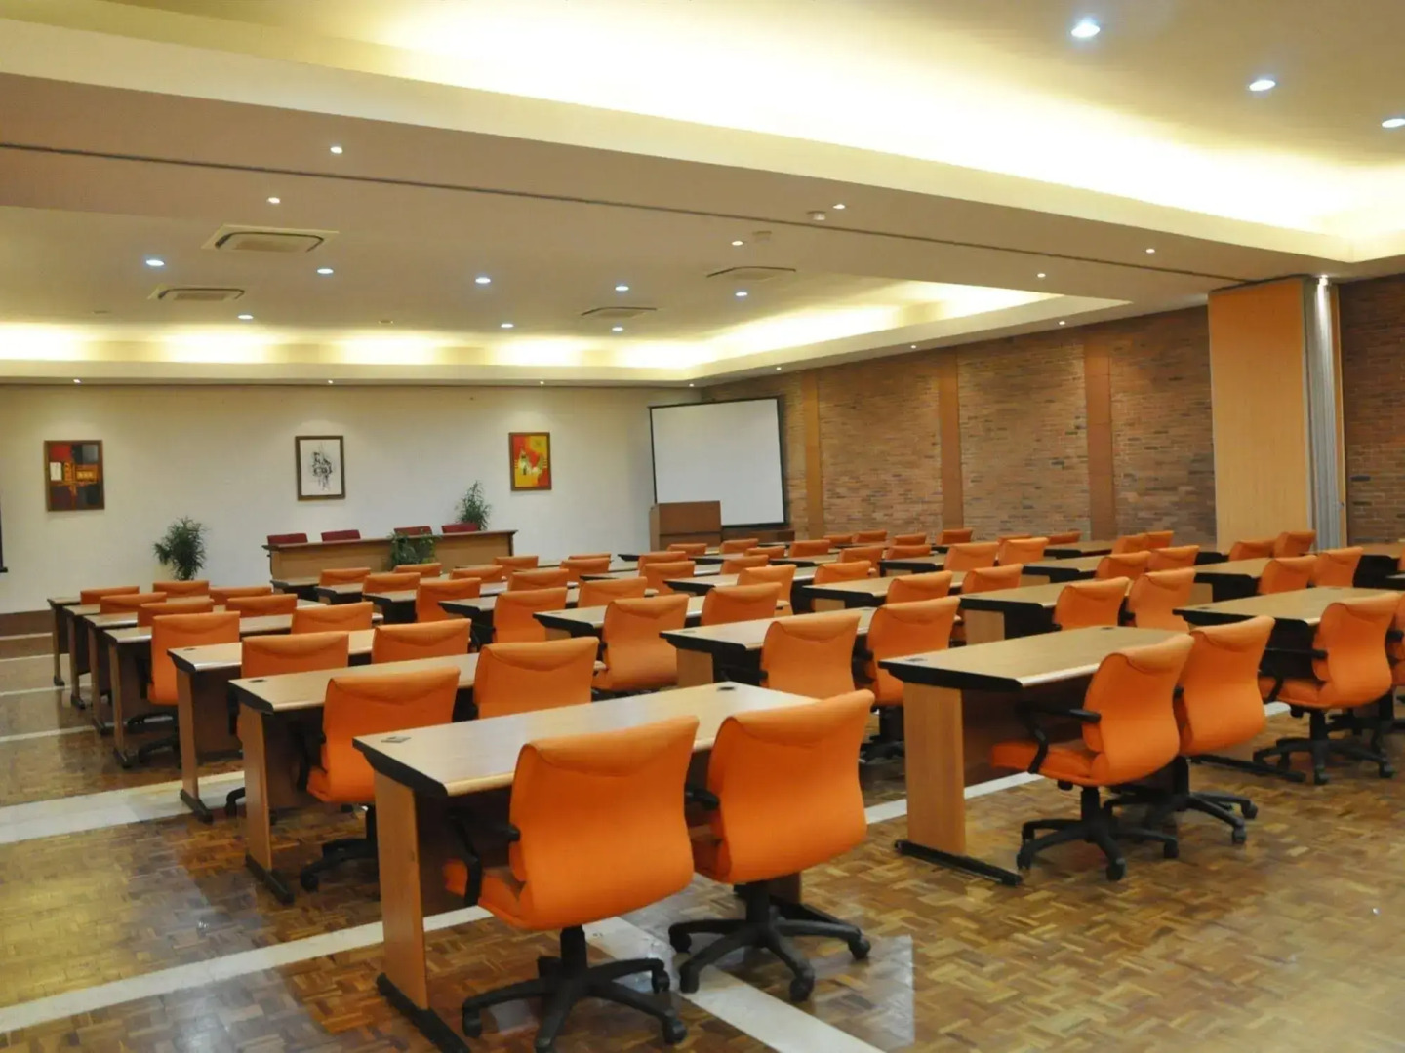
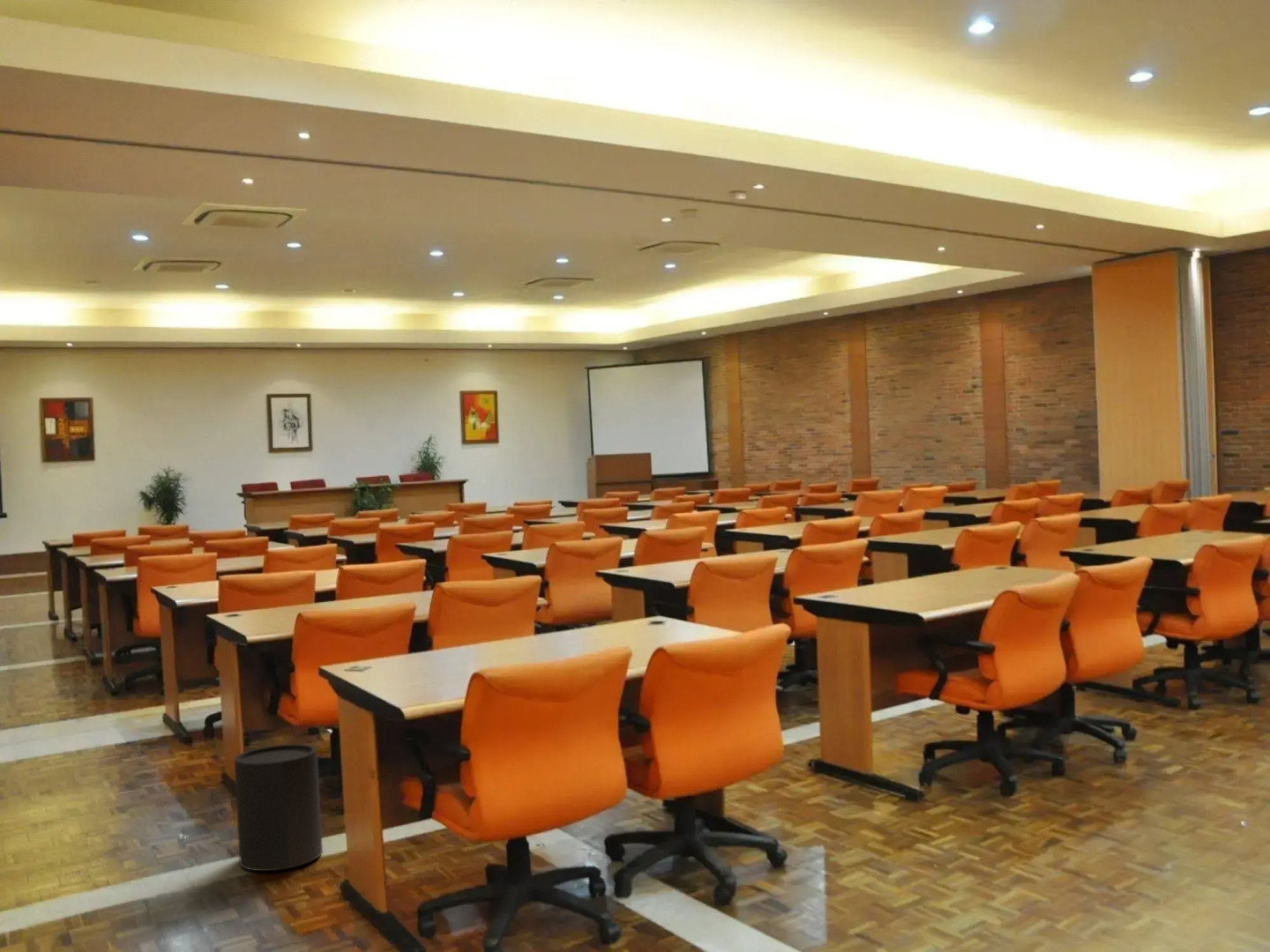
+ trash can [234,743,324,872]
